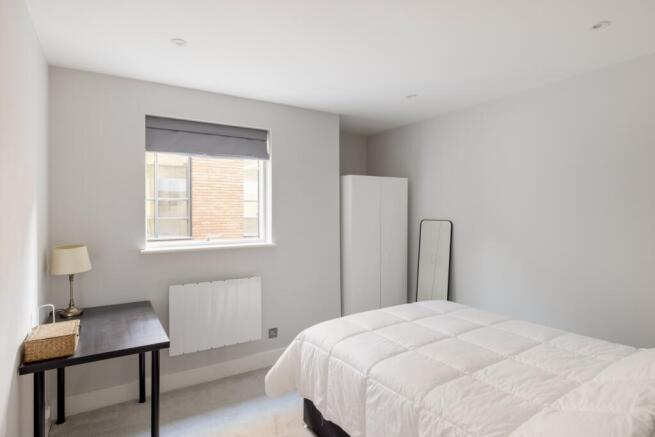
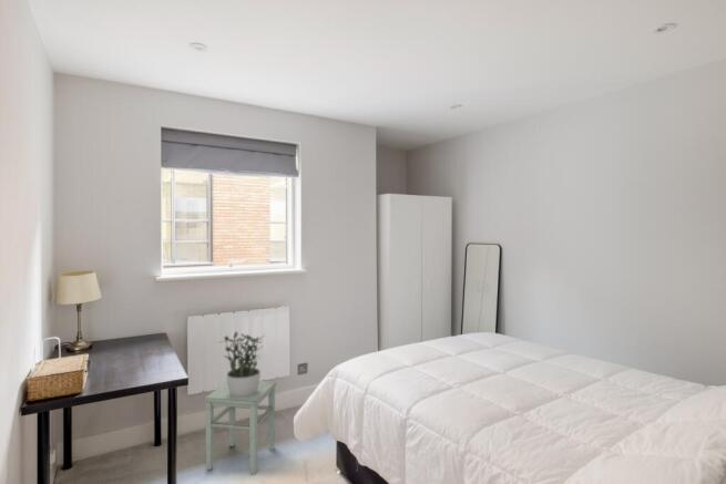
+ stool [203,380,277,476]
+ potted plant [216,330,267,398]
